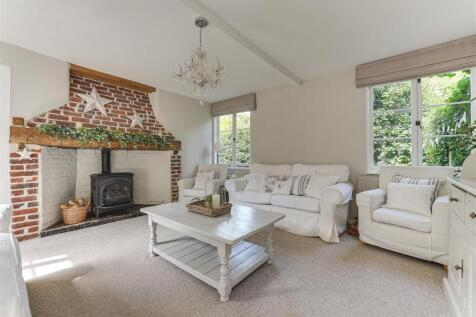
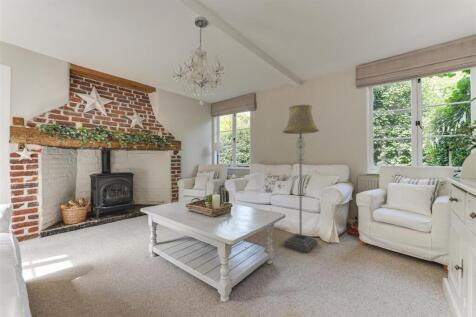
+ floor lamp [281,104,320,253]
